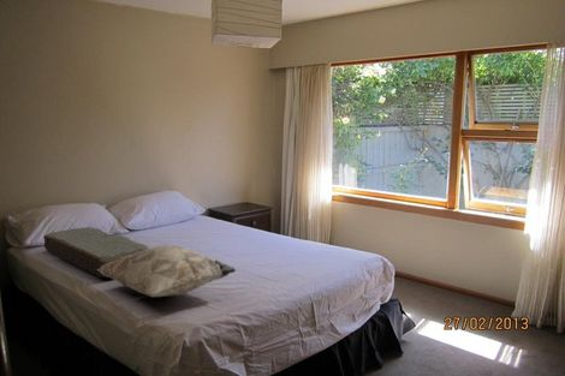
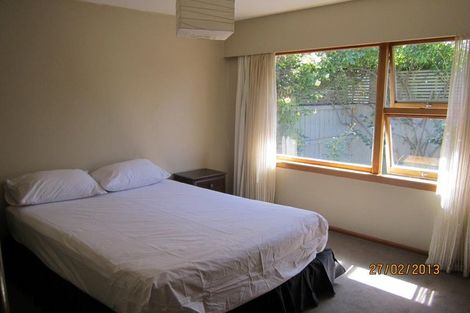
- decorative pillow [97,244,238,298]
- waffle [42,226,150,279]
